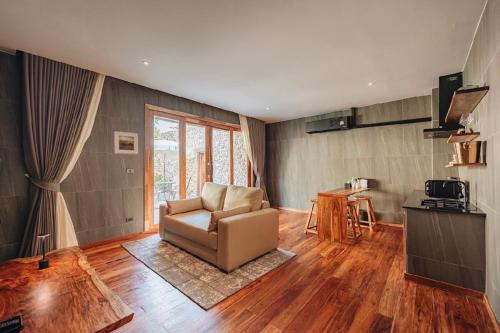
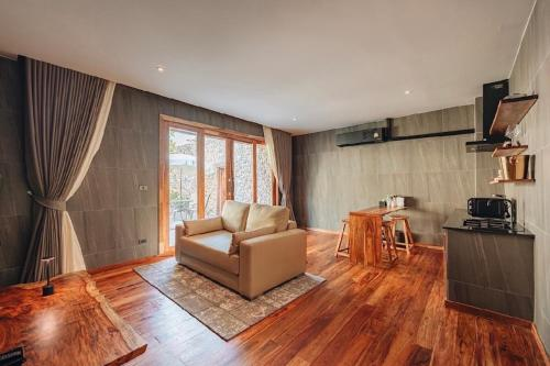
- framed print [113,130,139,155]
